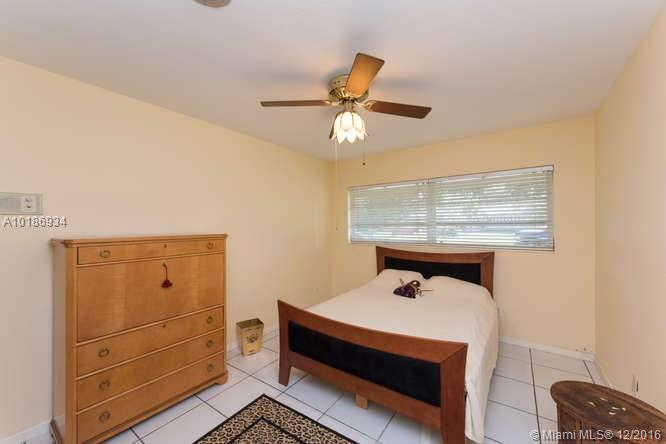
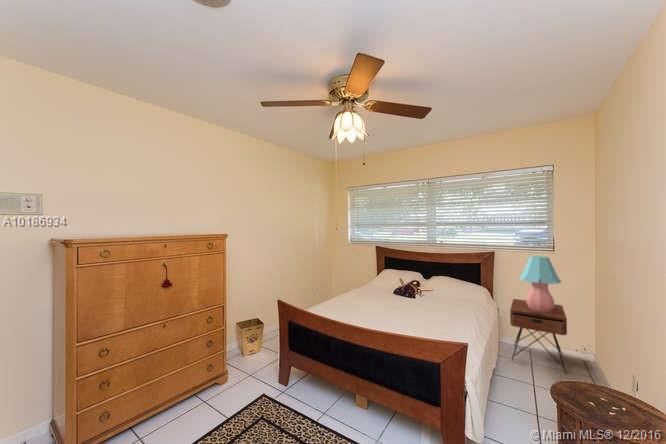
+ table lamp [518,255,562,311]
+ nightstand [509,298,568,375]
